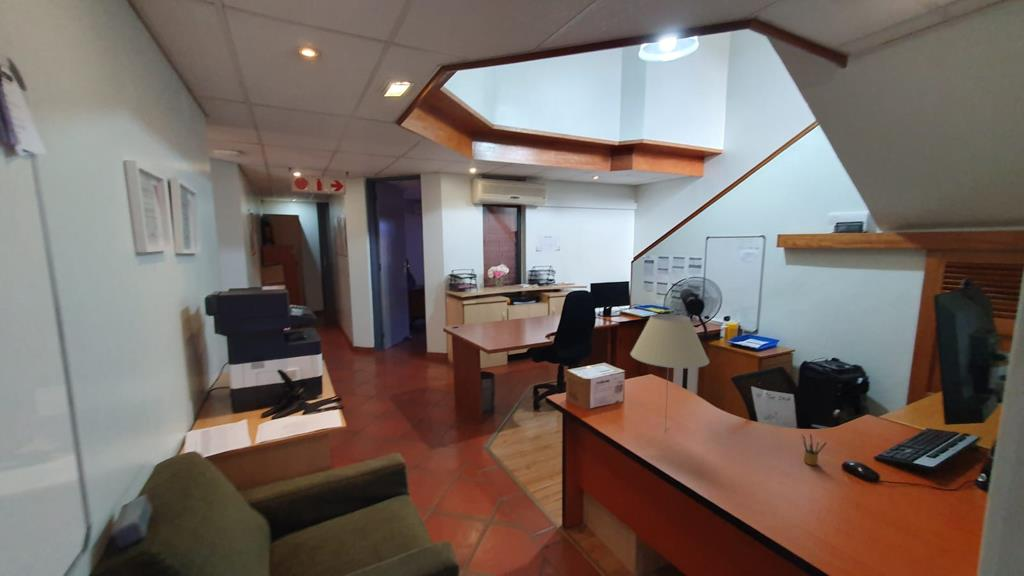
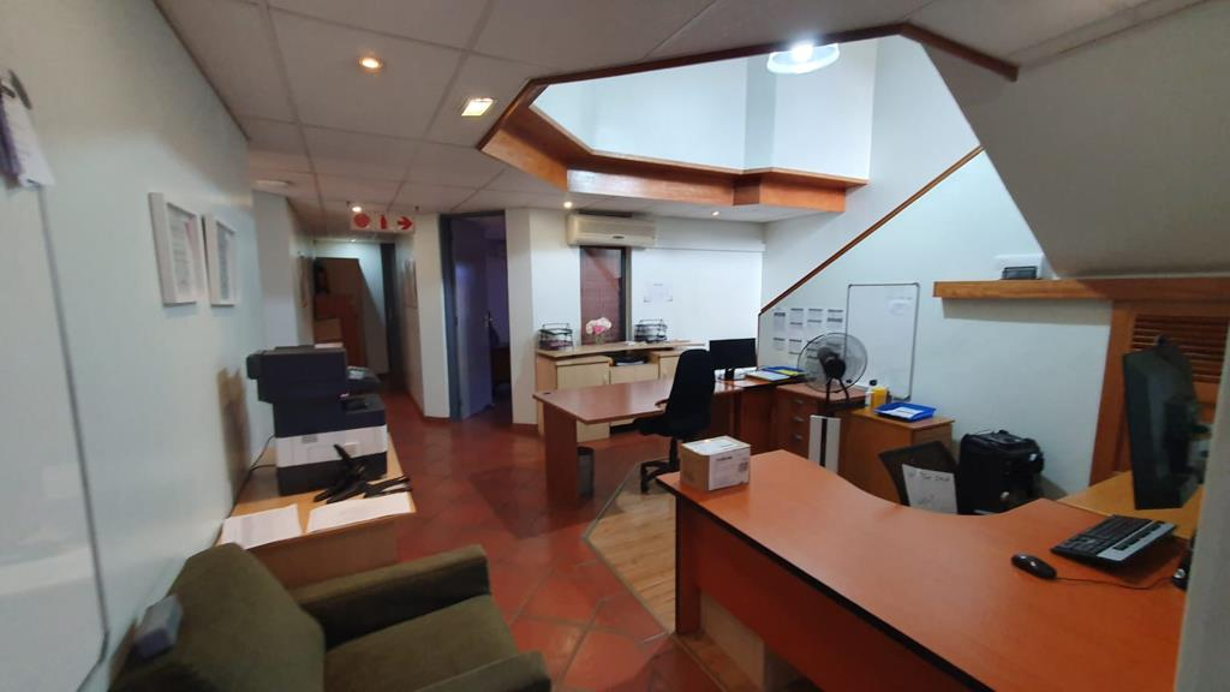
- pencil box [800,432,828,466]
- table lamp [630,313,710,429]
